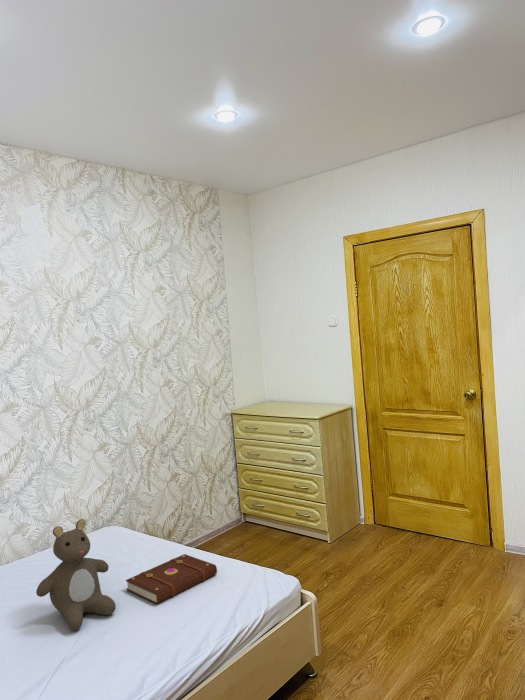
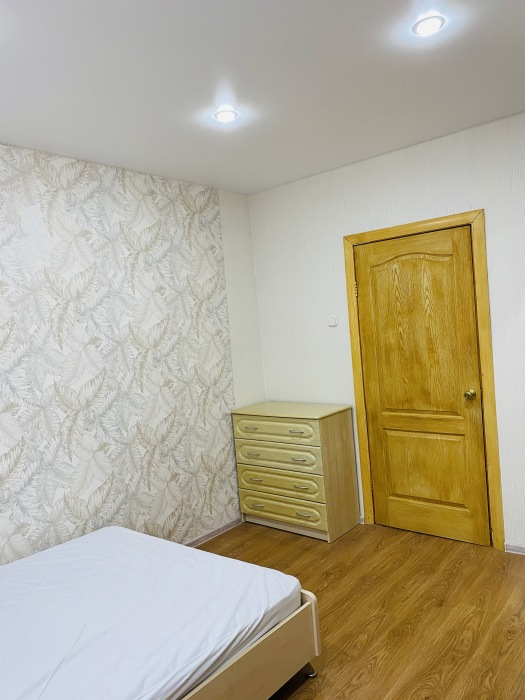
- teddy bear [35,518,117,631]
- book [125,553,218,605]
